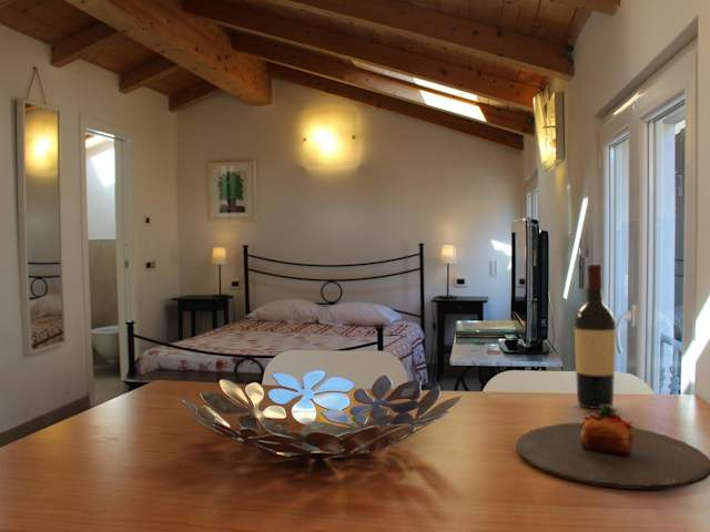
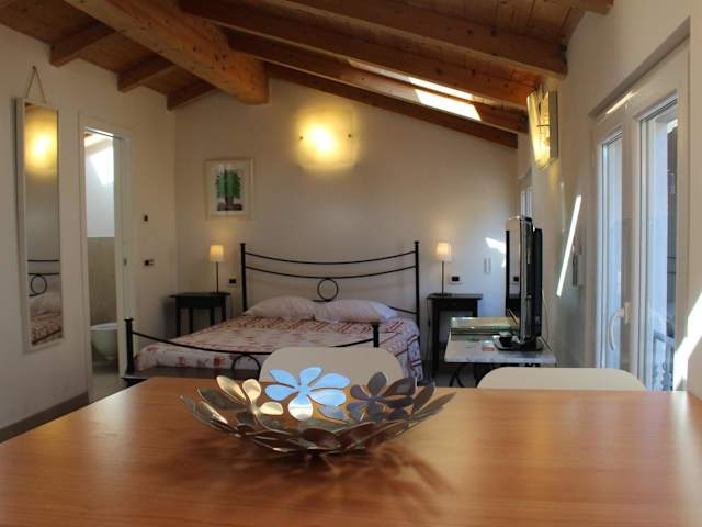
- plate [515,405,710,491]
- wine bottle [574,263,617,410]
